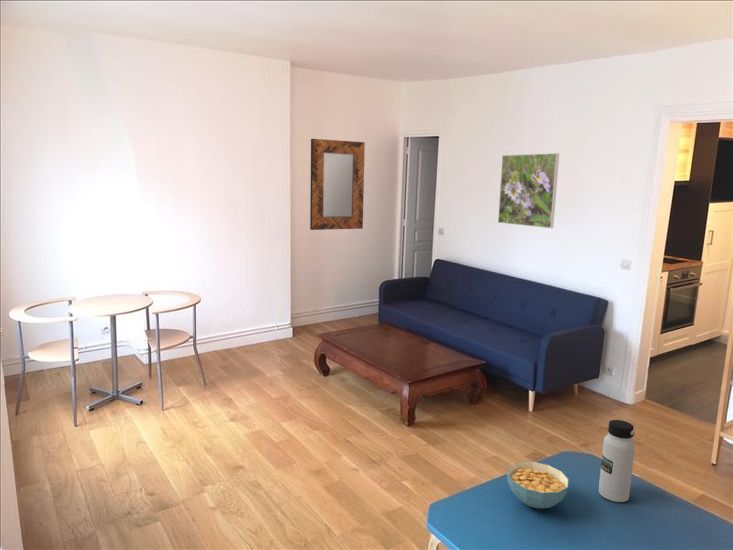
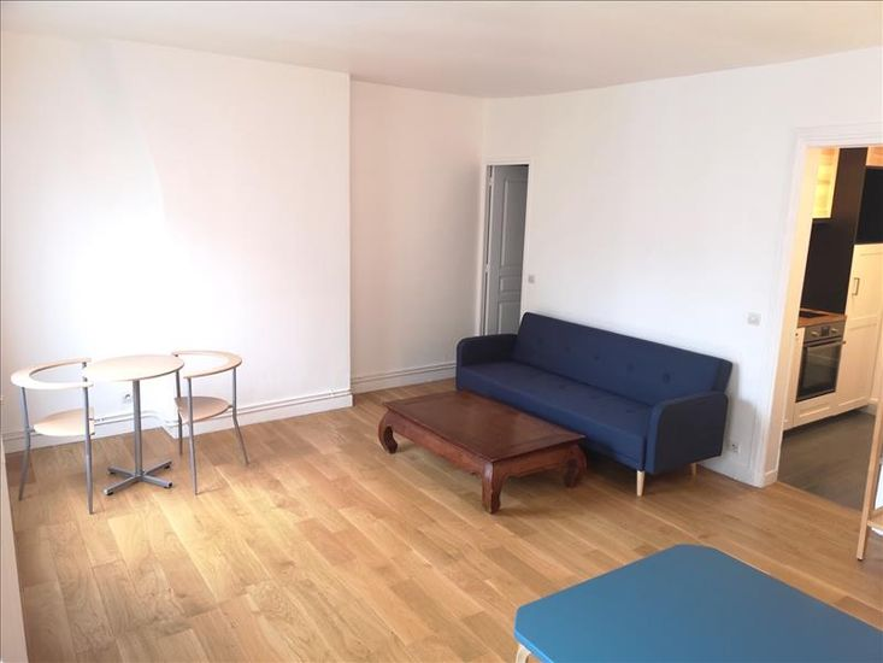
- home mirror [309,138,366,231]
- water bottle [598,419,636,503]
- cereal bowl [506,461,570,509]
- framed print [497,152,560,229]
